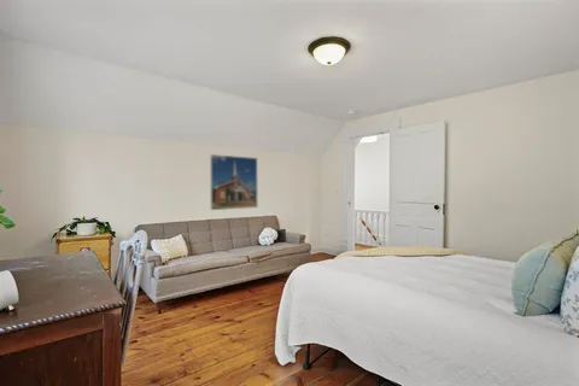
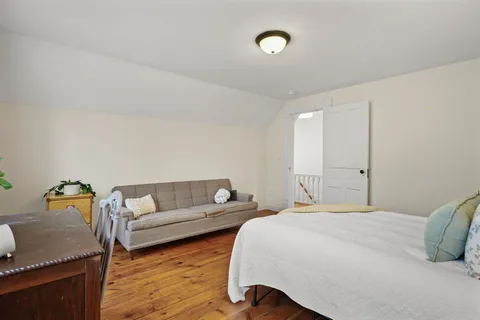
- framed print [209,153,259,211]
